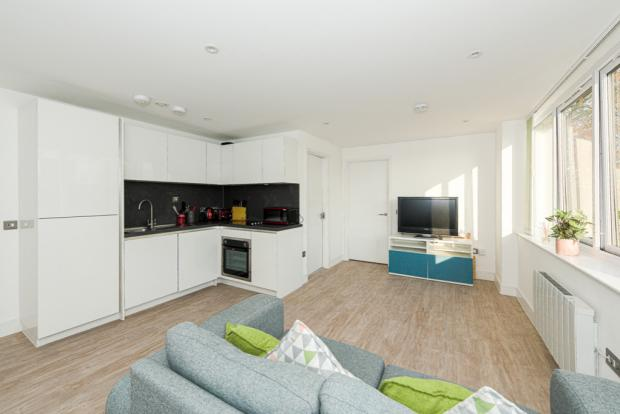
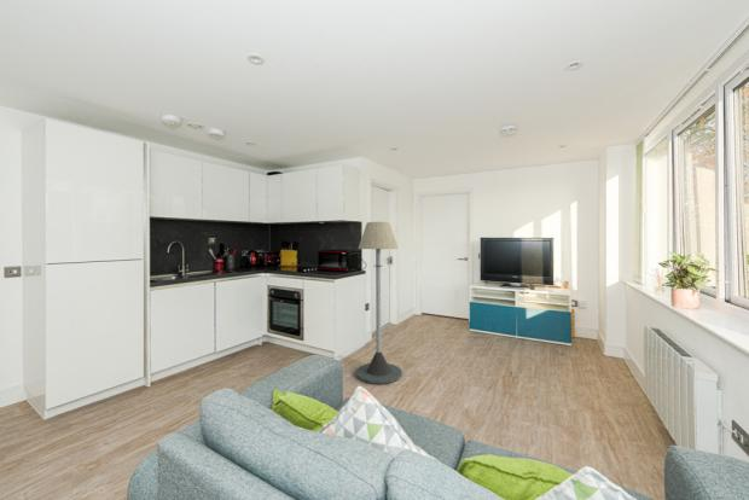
+ floor lamp [355,221,403,385]
